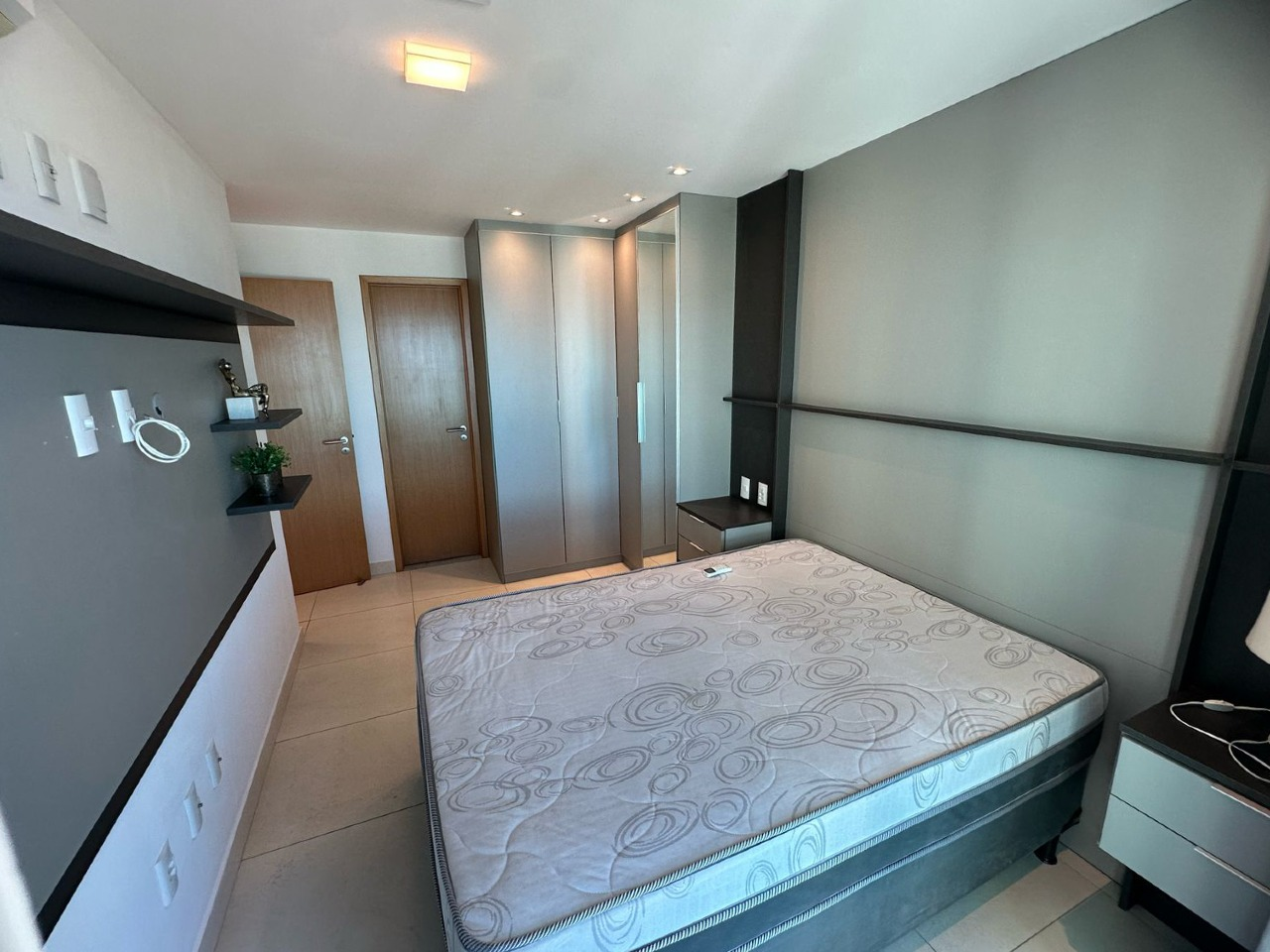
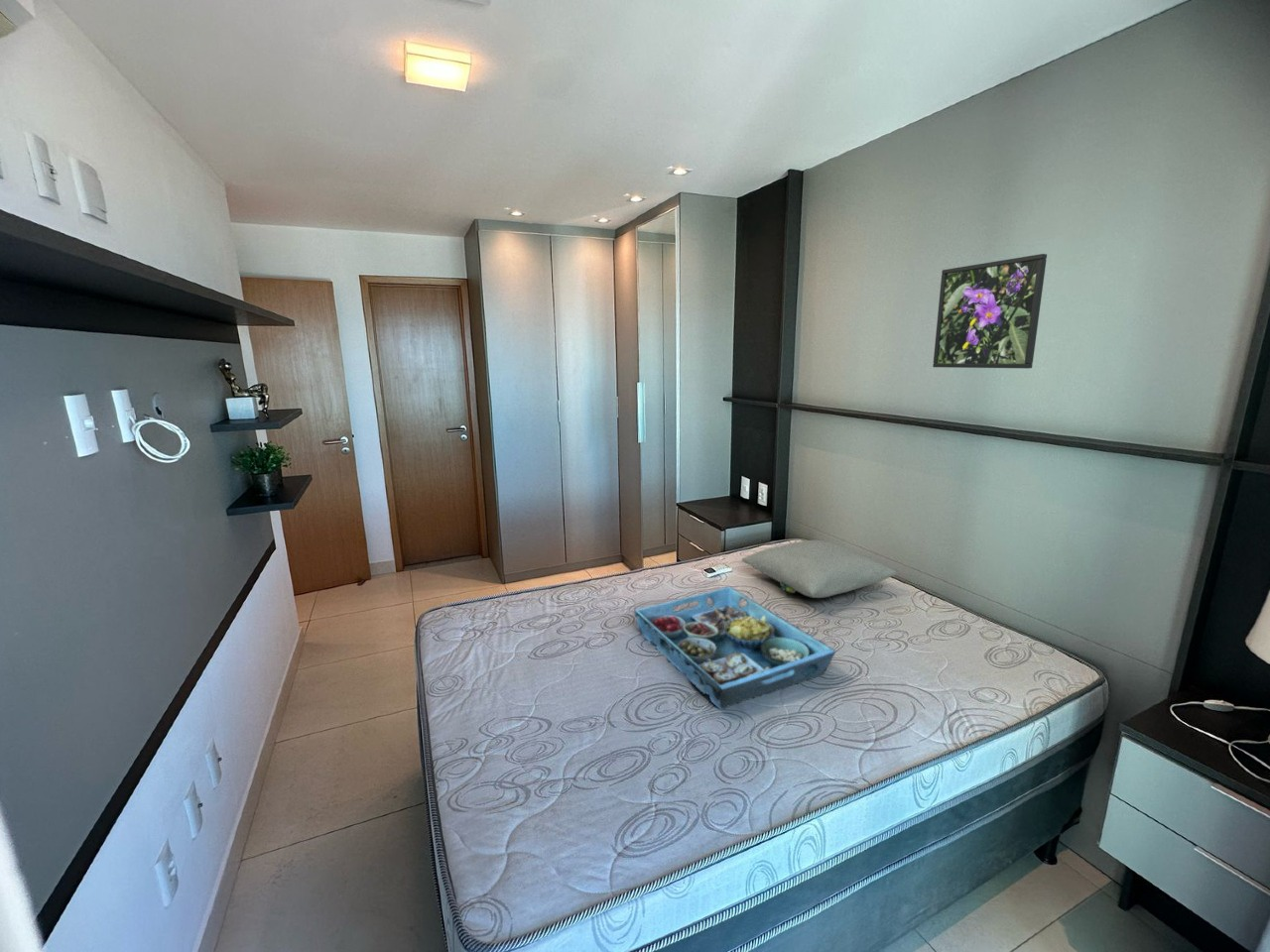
+ pillow [741,539,898,599]
+ serving tray [633,586,836,711]
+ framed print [932,253,1048,369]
